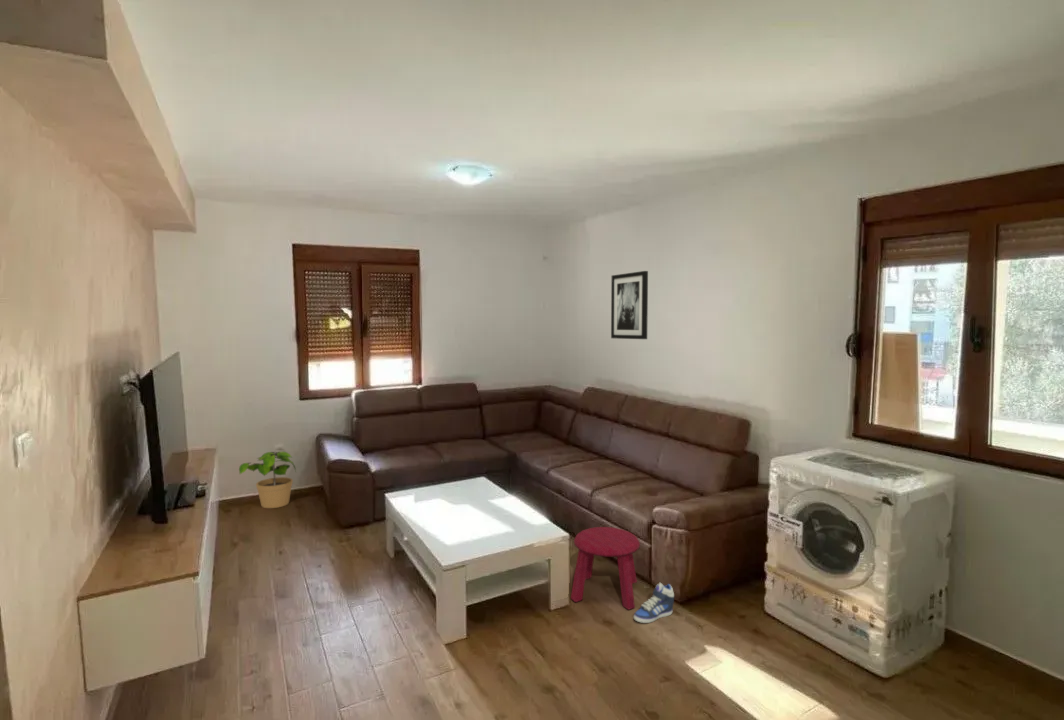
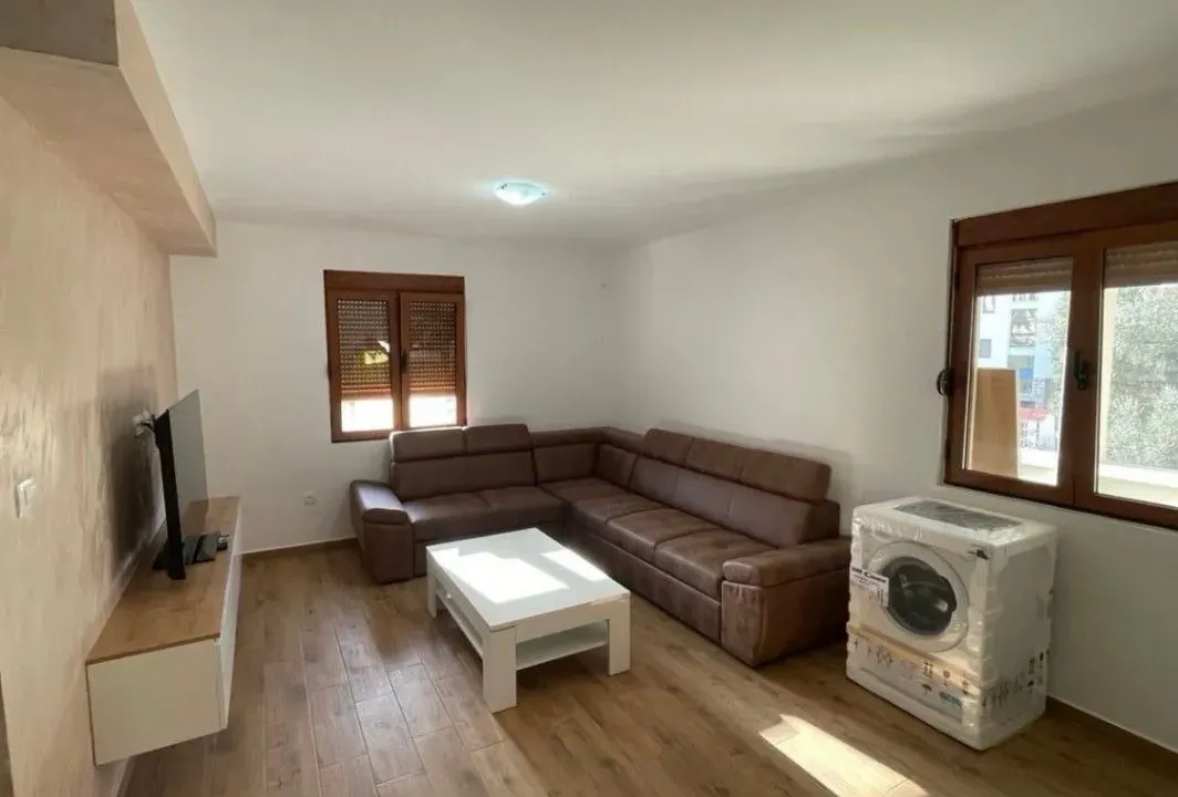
- wall art [610,270,649,340]
- stool [570,526,641,611]
- potted plant [238,451,297,509]
- sneaker [633,582,675,624]
